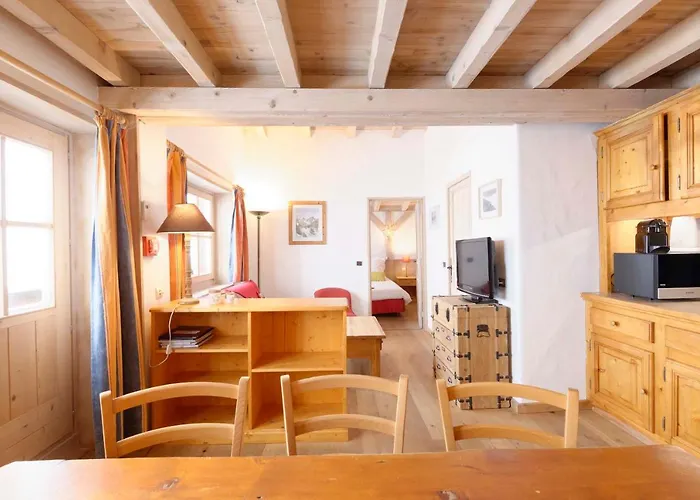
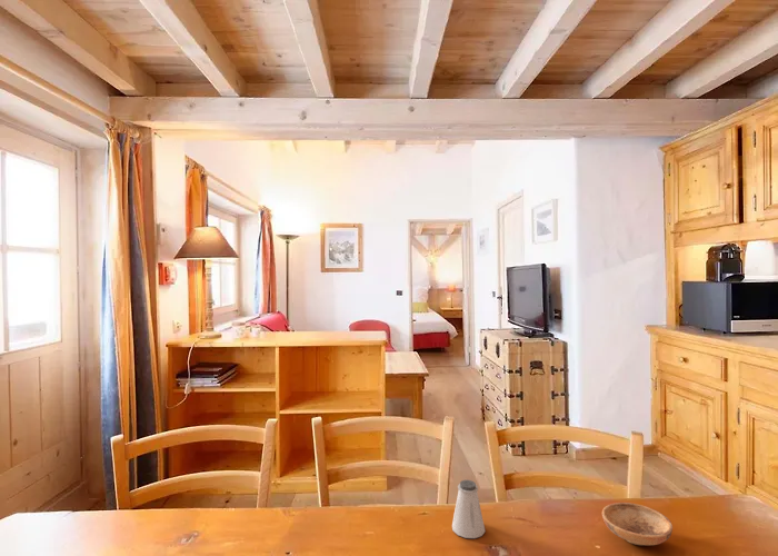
+ saltshaker [451,479,486,539]
+ bowl [601,502,674,546]
